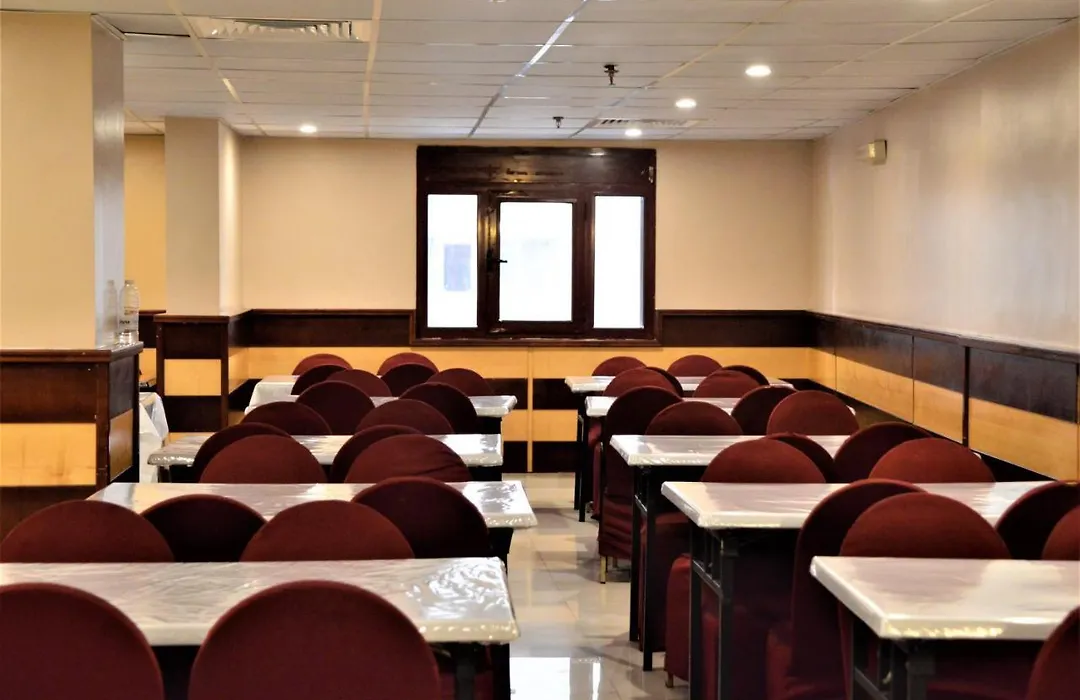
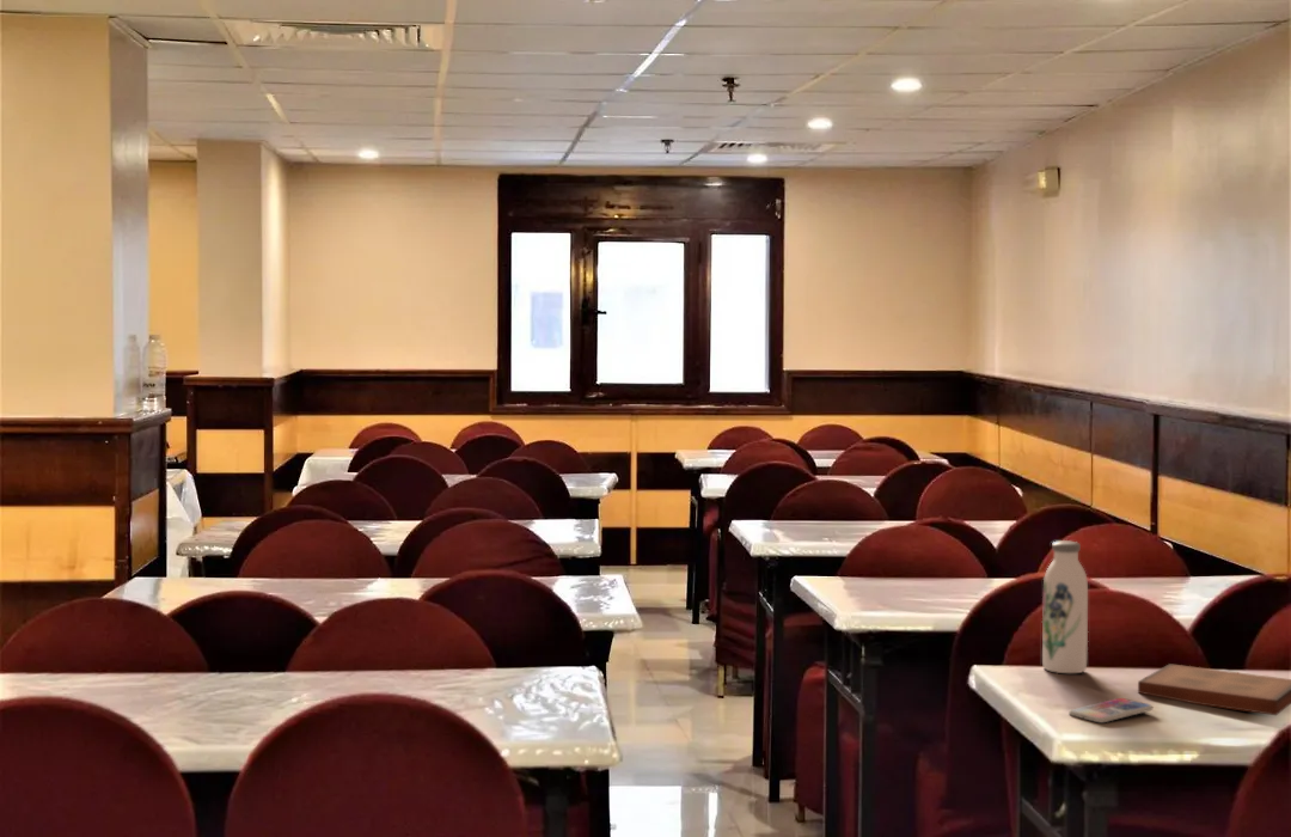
+ water bottle [1041,540,1089,674]
+ smartphone [1067,697,1154,723]
+ book [1137,662,1291,716]
